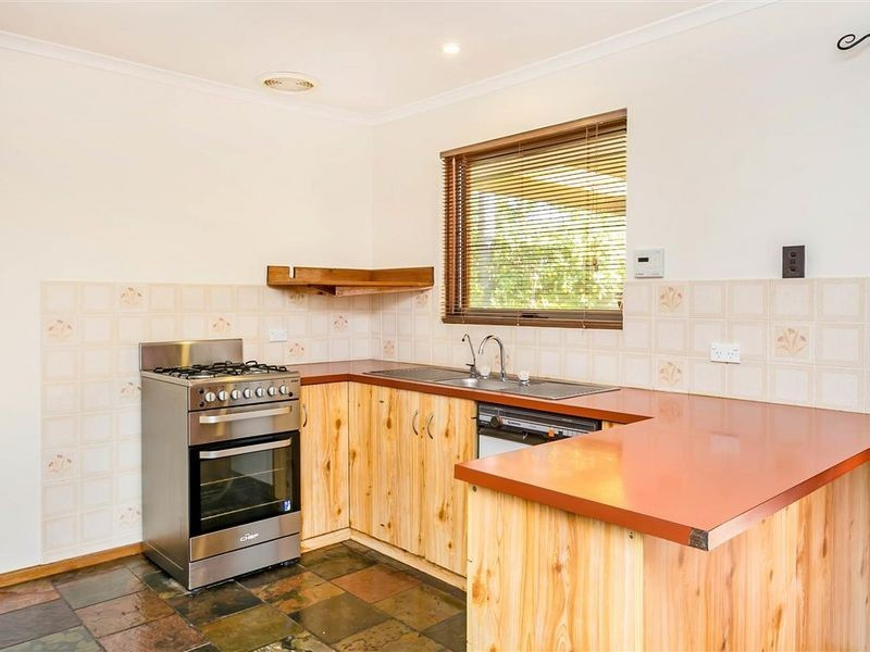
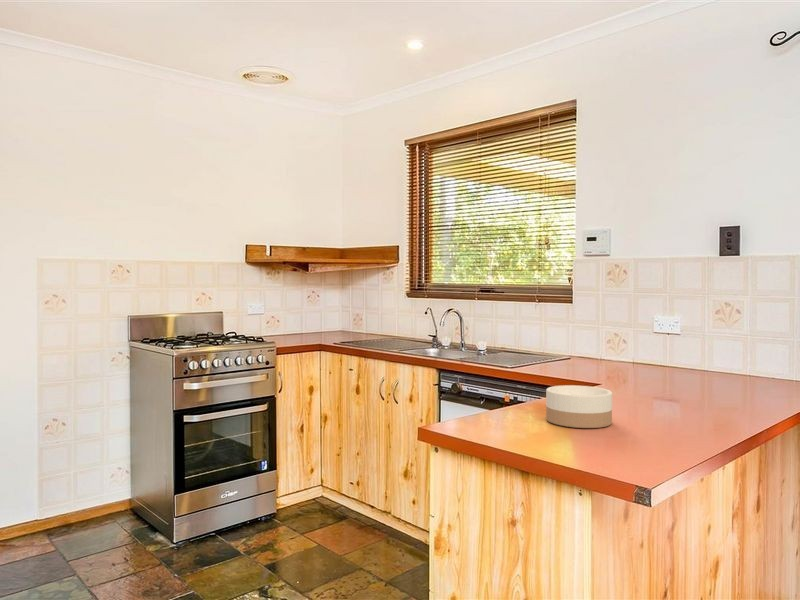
+ bowl [545,384,613,429]
